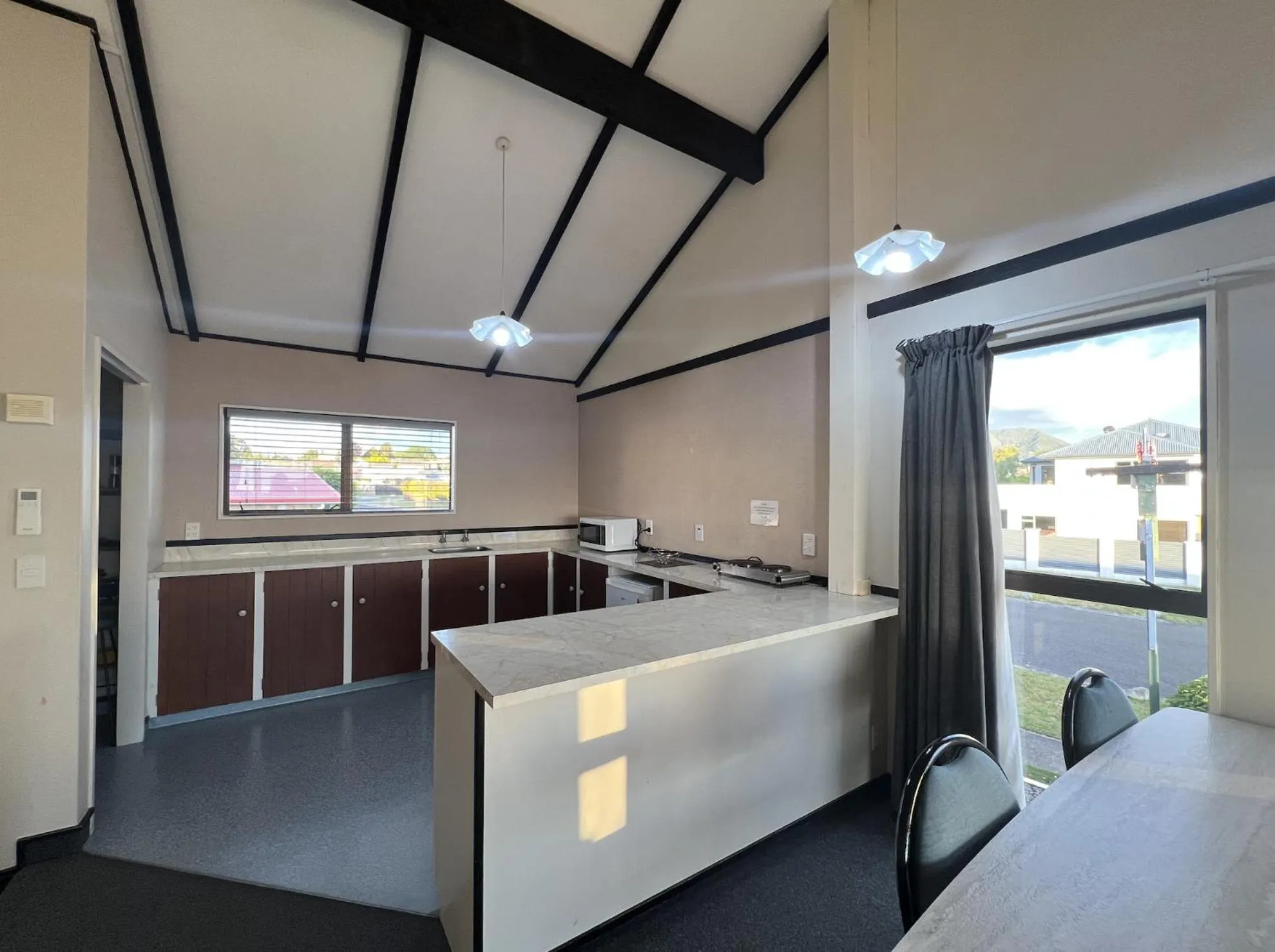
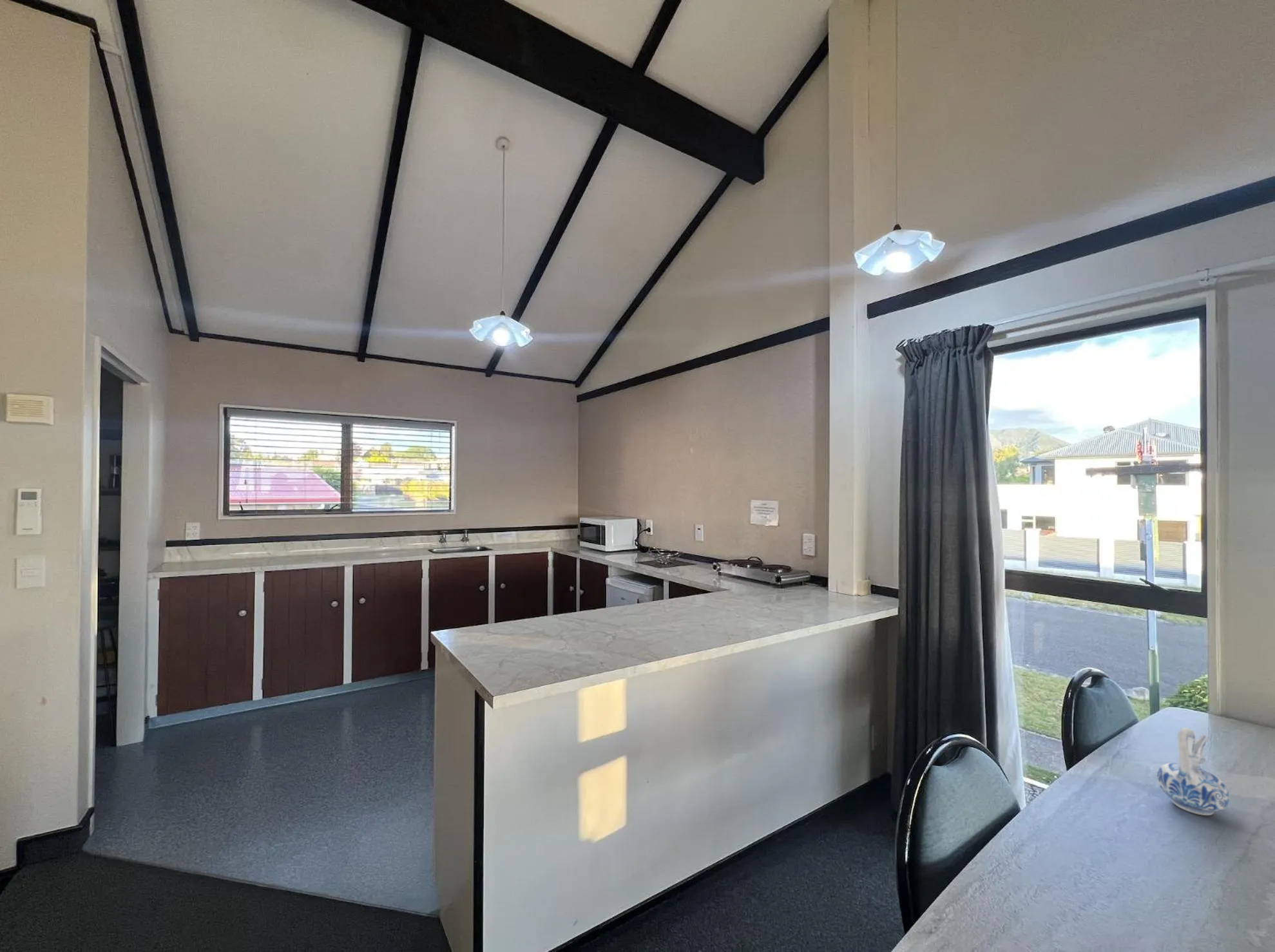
+ ceramic pitcher [1156,727,1230,816]
